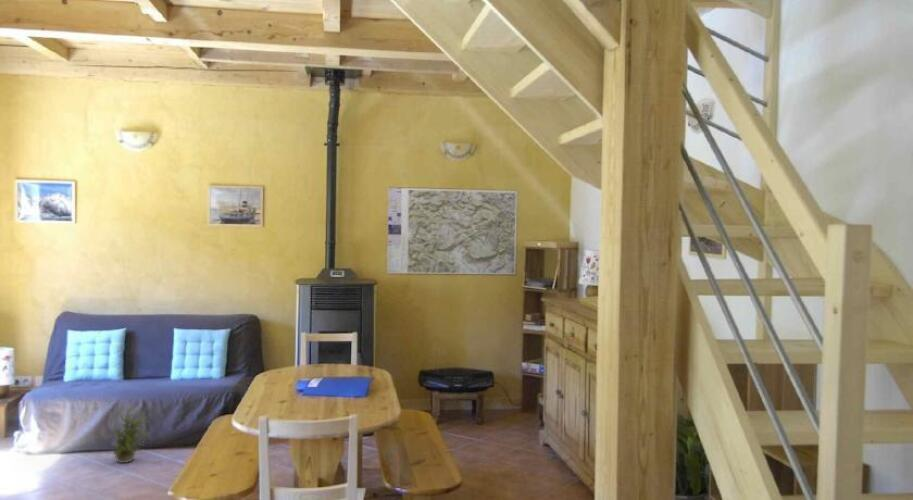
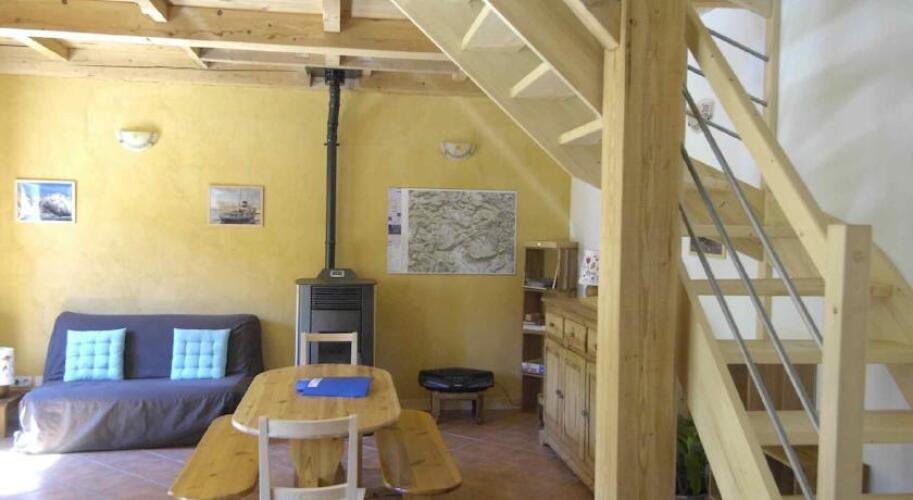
- potted plant [105,402,153,464]
